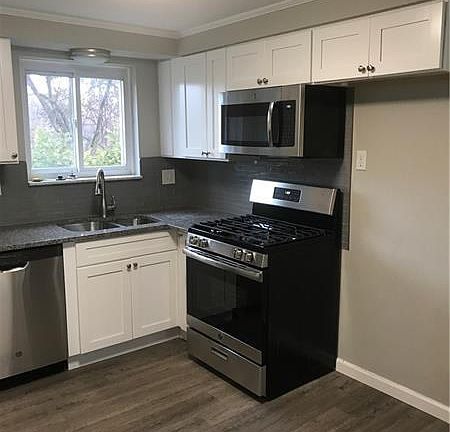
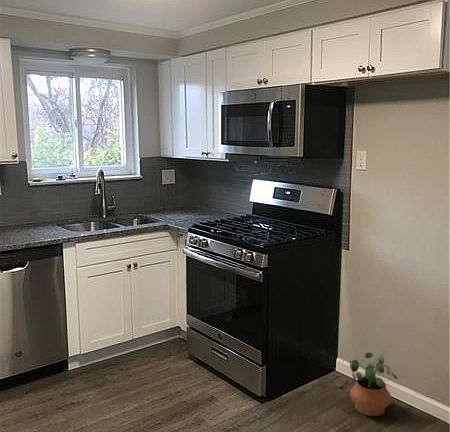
+ potted plant [349,352,399,417]
